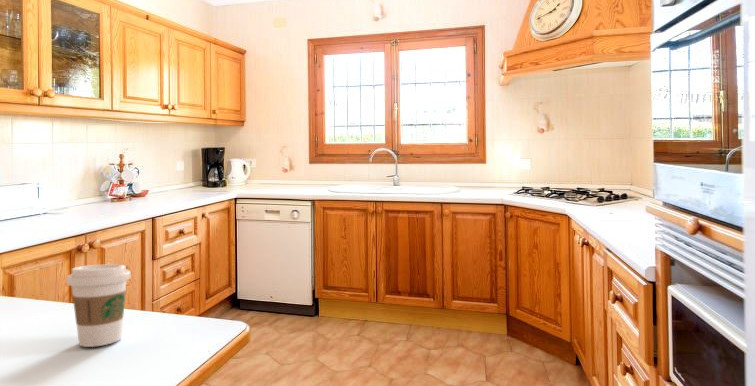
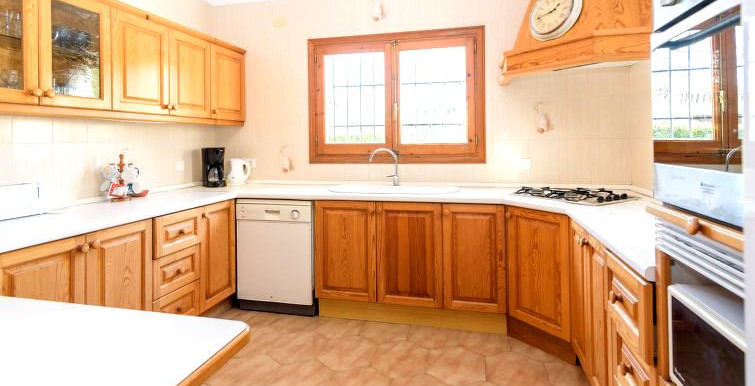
- coffee cup [65,263,132,348]
